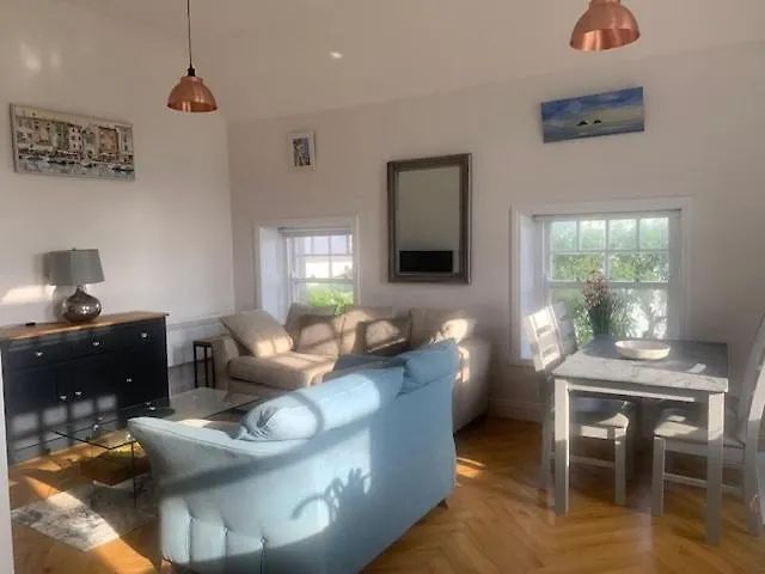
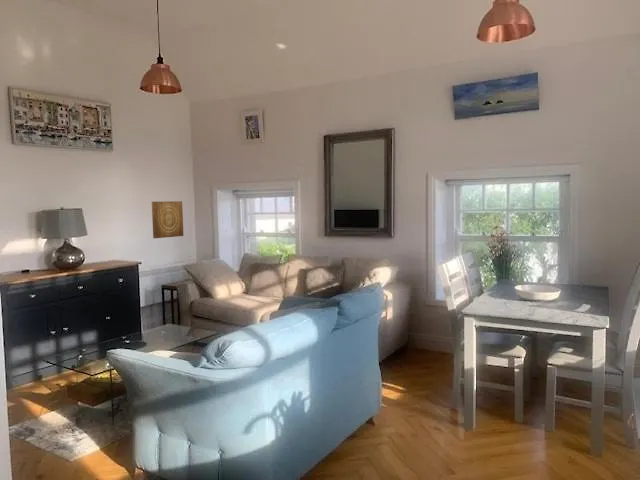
+ wall art [151,200,185,239]
